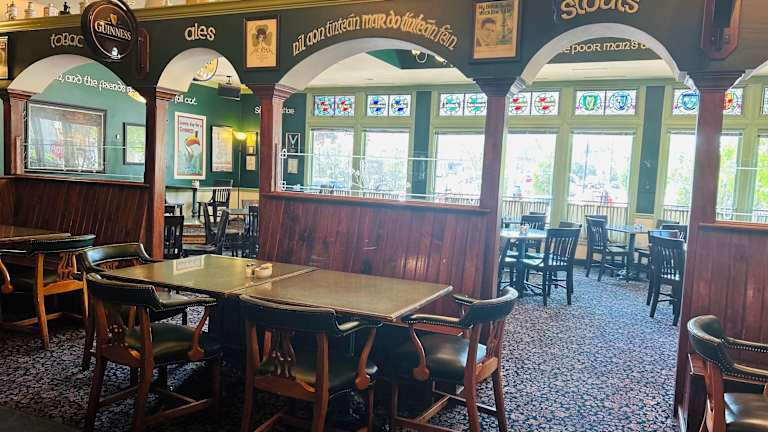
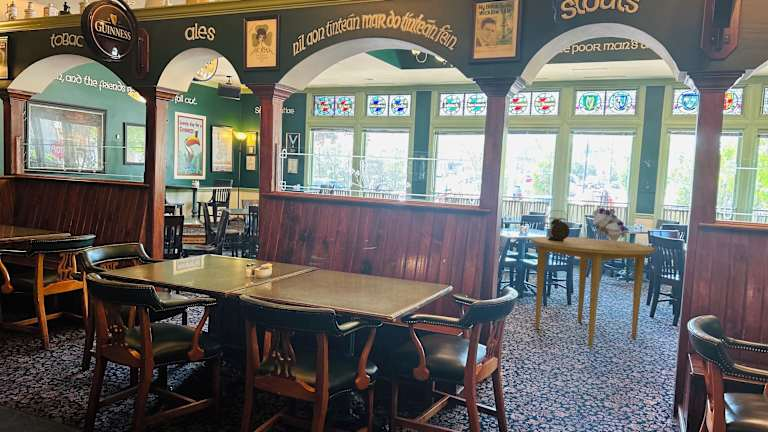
+ lantern [546,209,570,241]
+ bouquet [592,207,630,241]
+ dining table [531,236,656,348]
